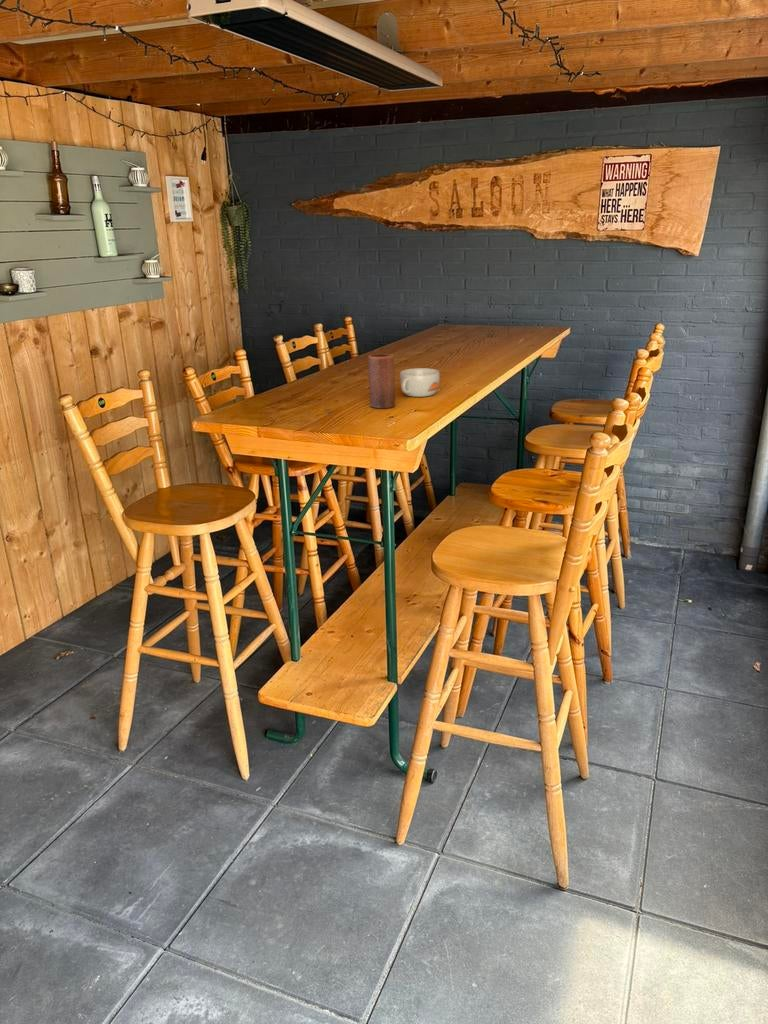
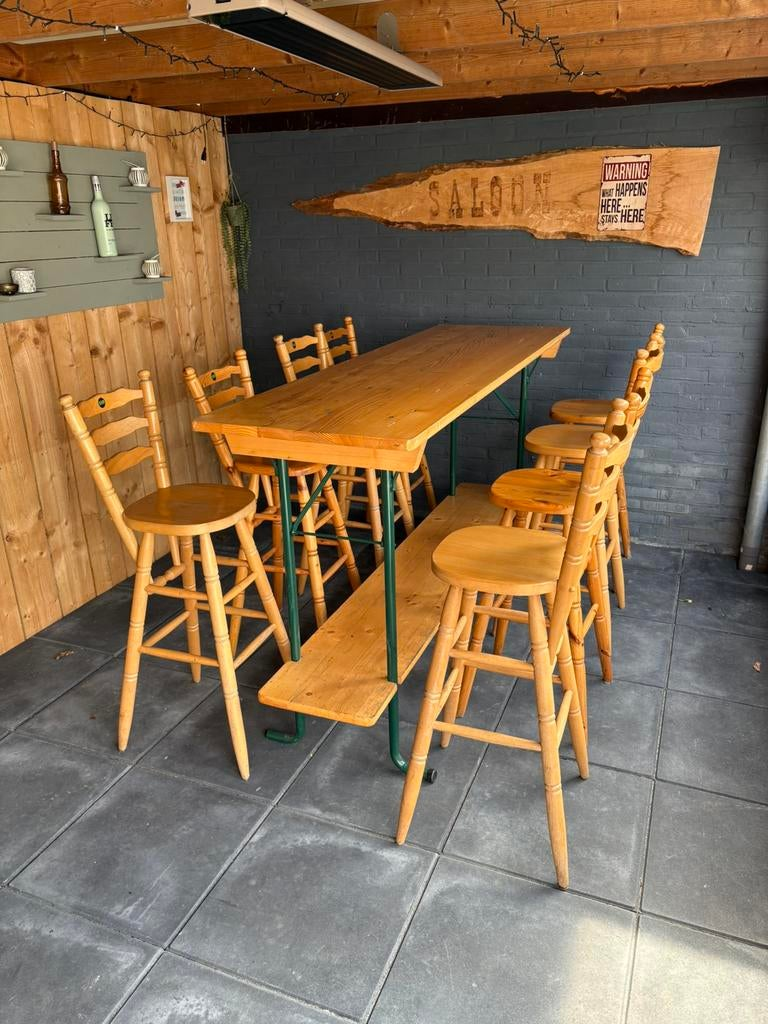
- candle [367,352,396,409]
- bowl [399,367,441,398]
